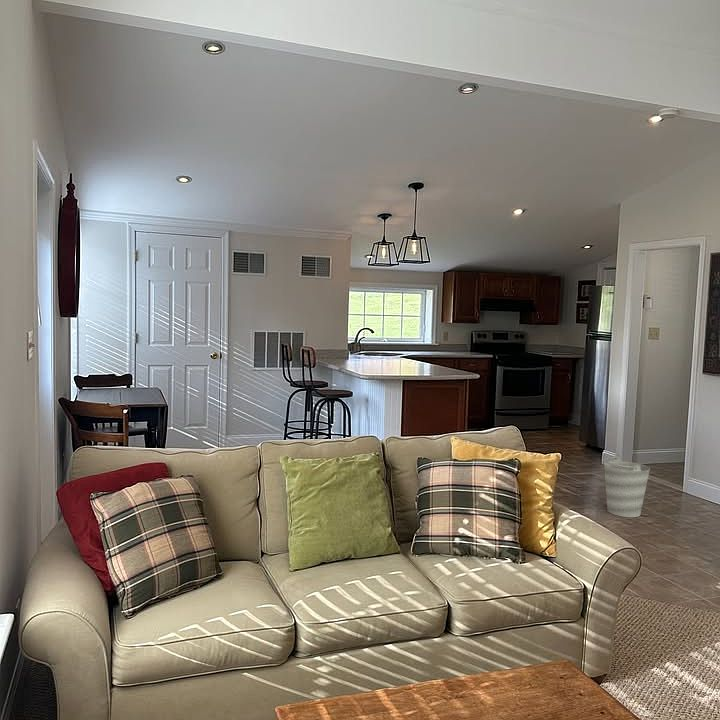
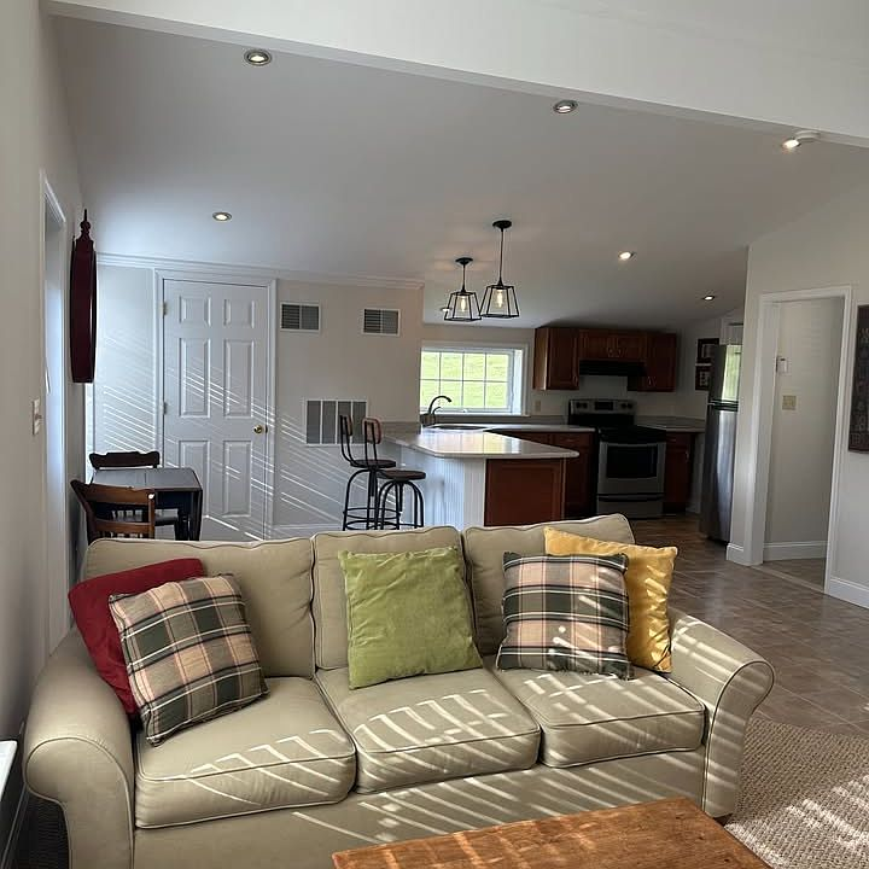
- bucket [603,453,651,518]
